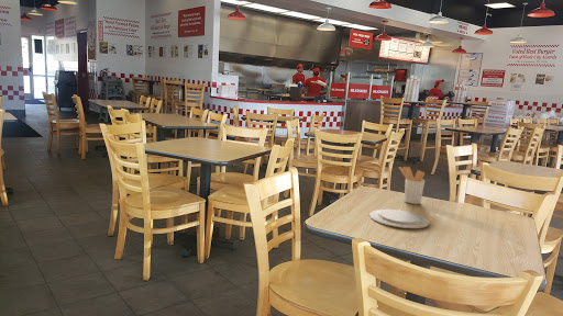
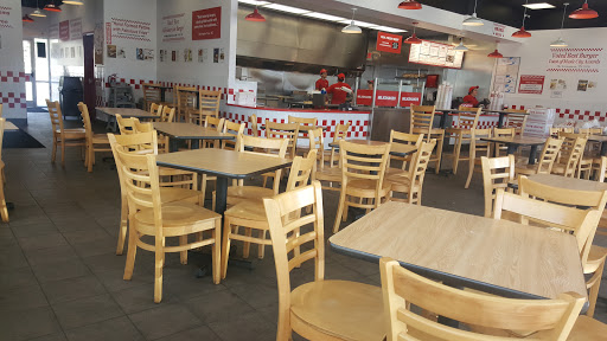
- utensil holder [398,166,426,205]
- chinaware [368,208,431,229]
